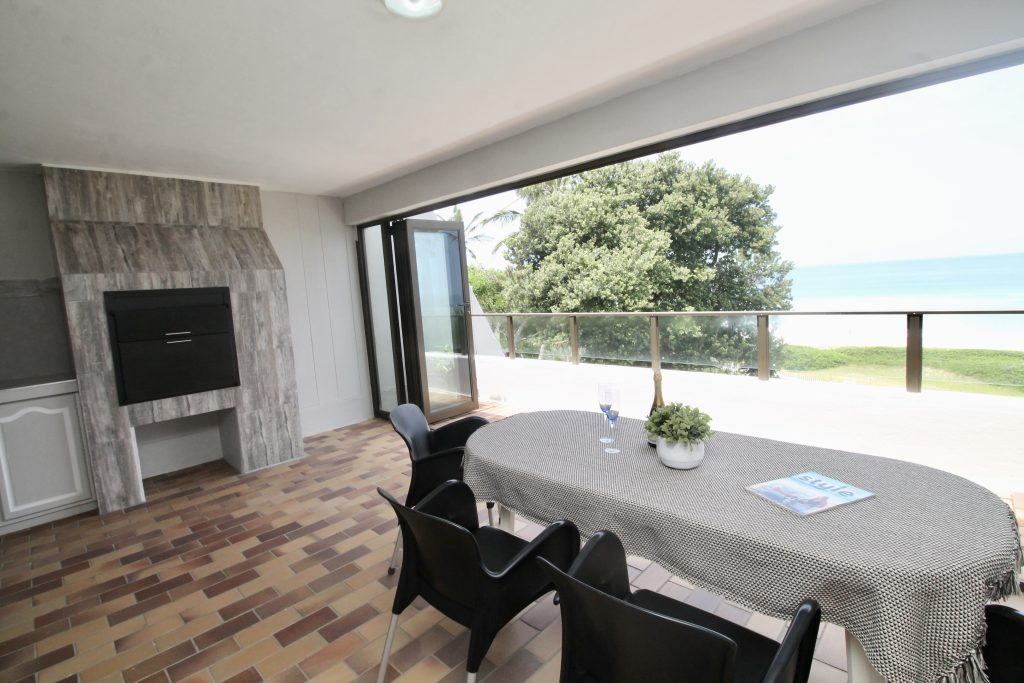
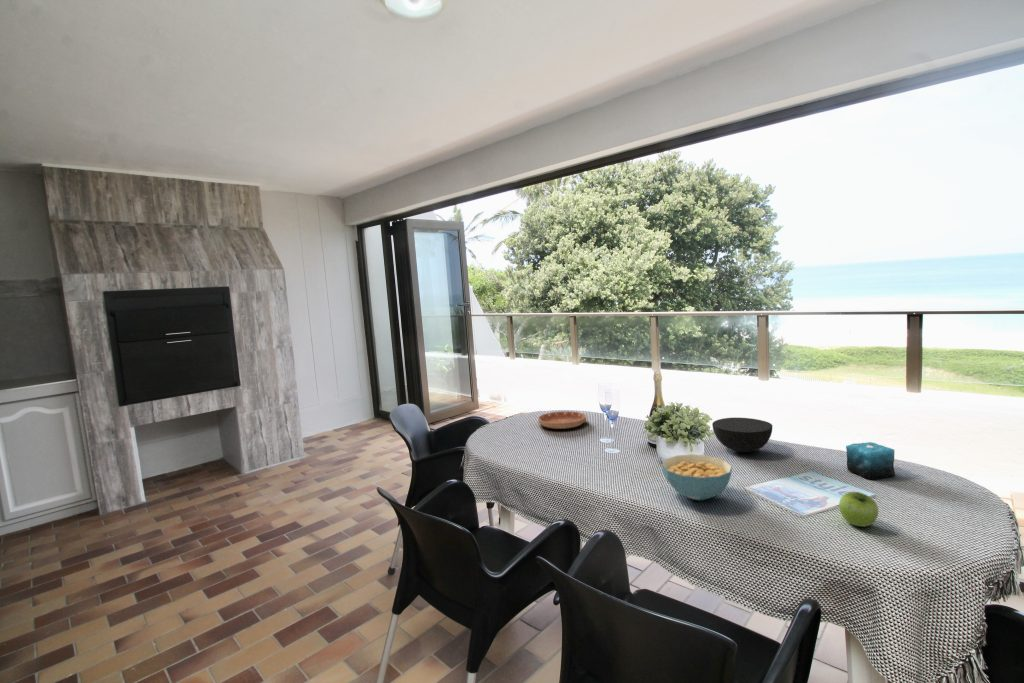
+ candle [845,441,896,480]
+ cereal bowl [661,453,733,501]
+ fruit [838,491,880,528]
+ bowl [711,417,773,453]
+ saucer [537,410,587,430]
